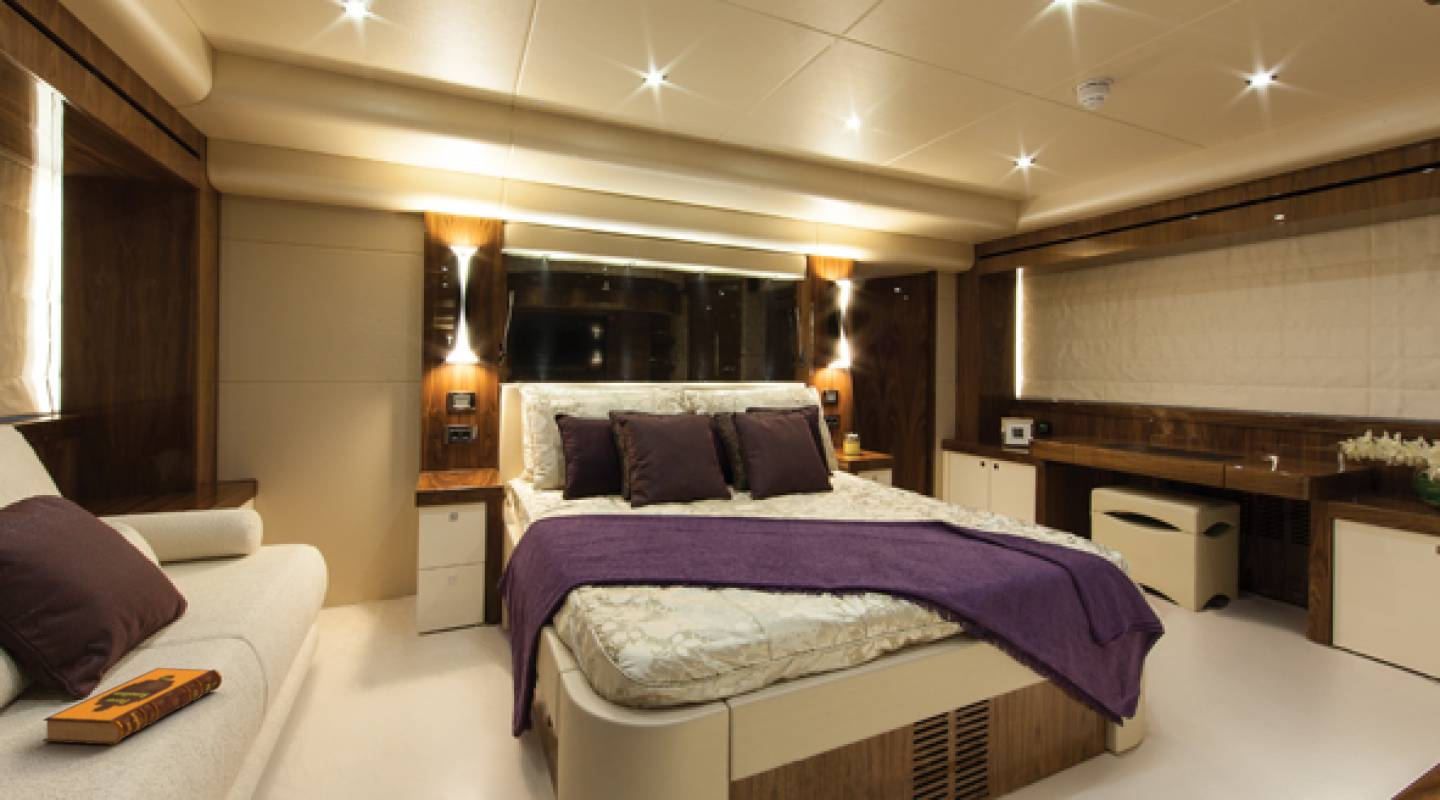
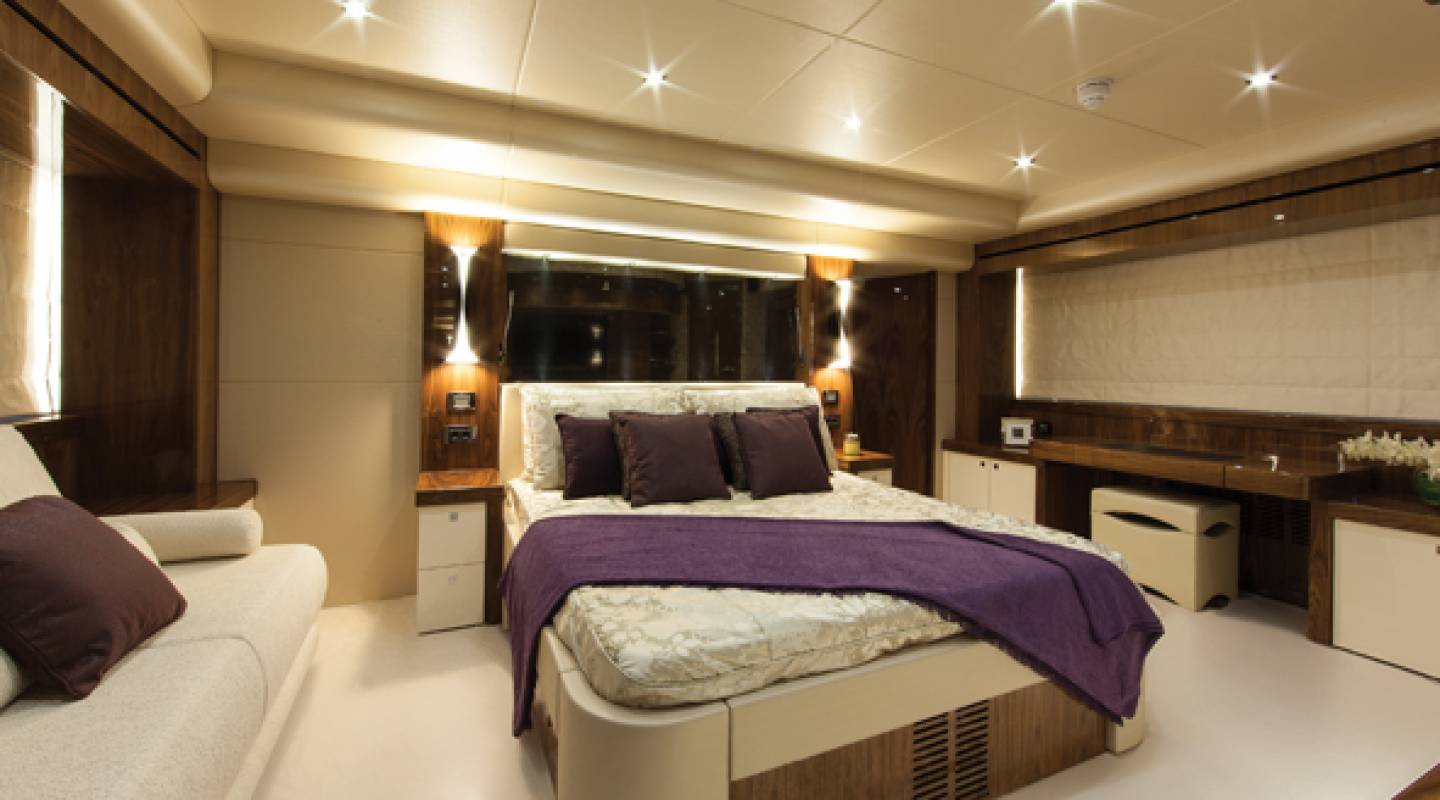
- hardback book [42,667,223,746]
